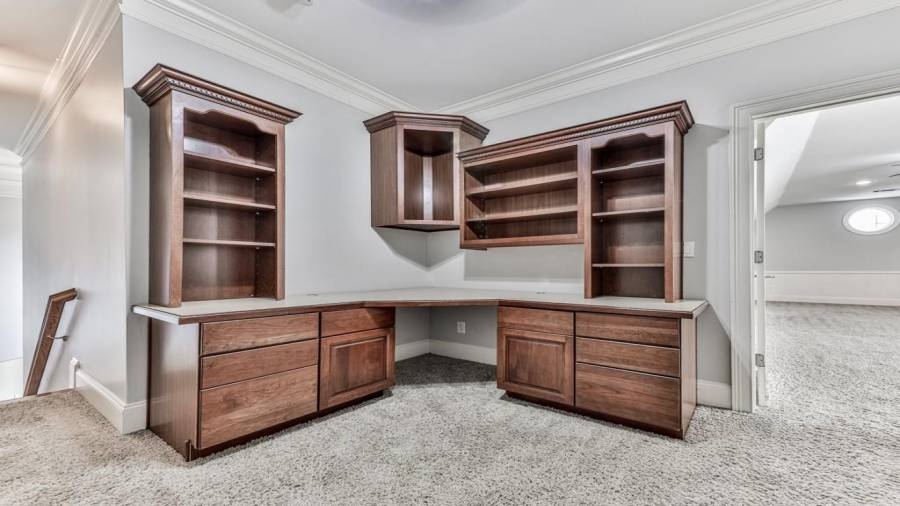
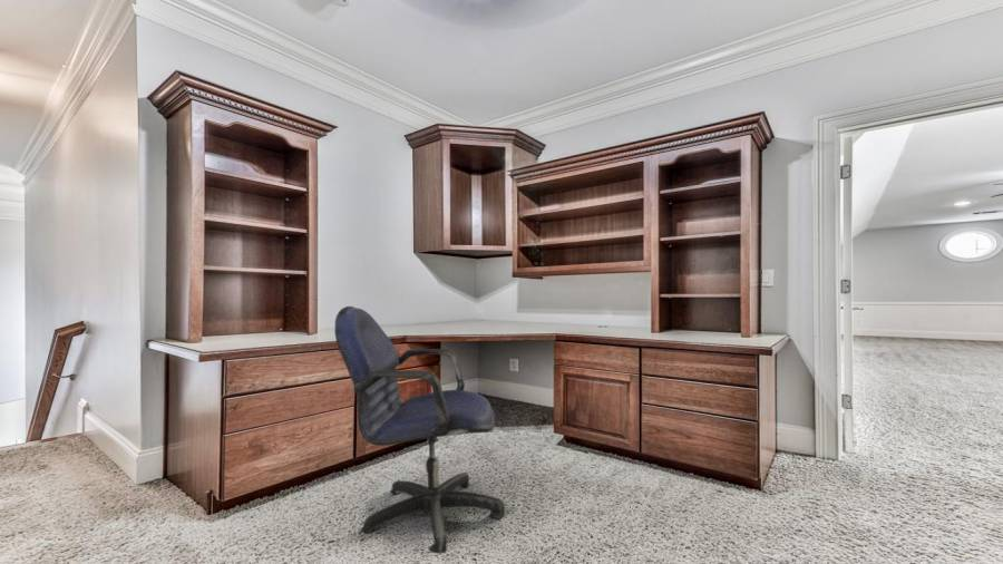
+ office chair [333,305,506,555]
